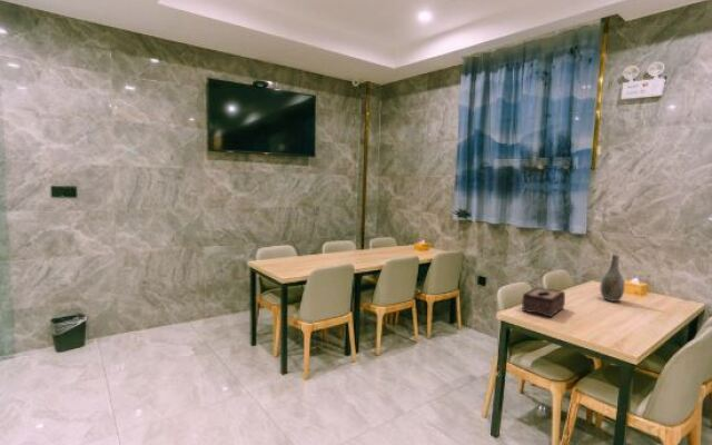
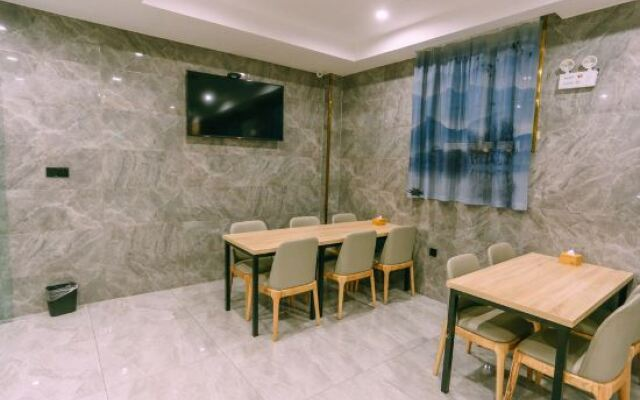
- vase [600,254,625,303]
- tissue box [521,286,566,318]
